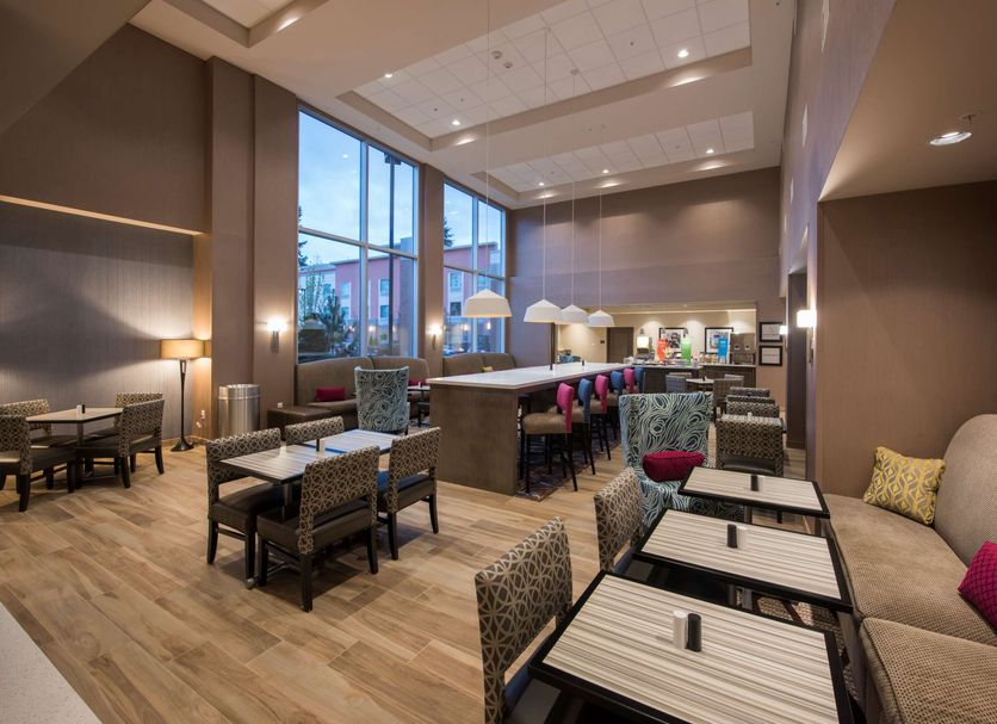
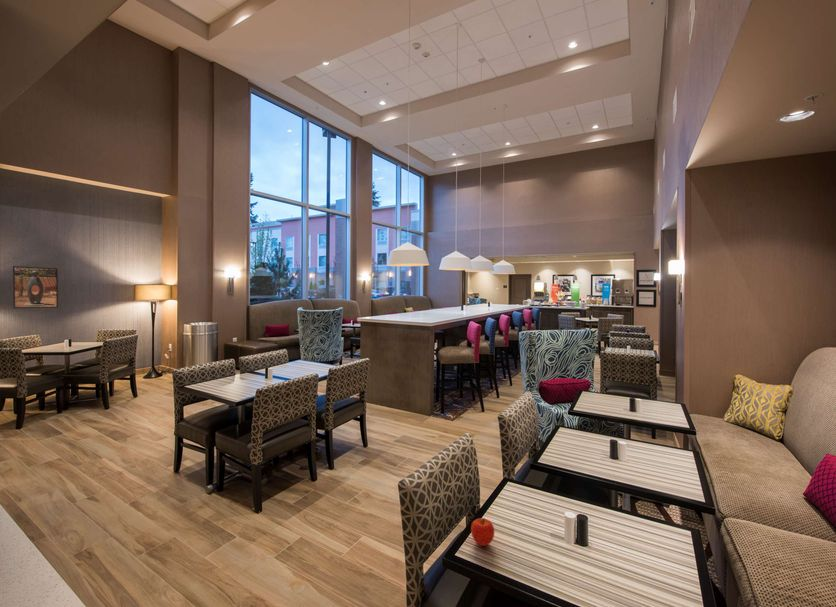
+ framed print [12,265,59,309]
+ fruit [470,517,495,547]
